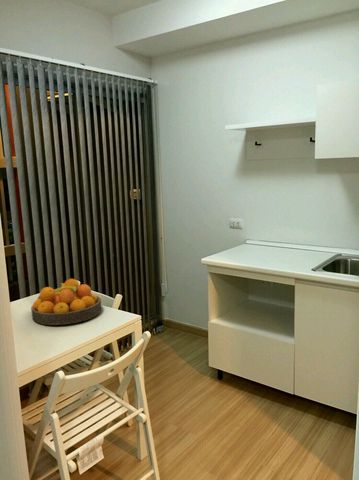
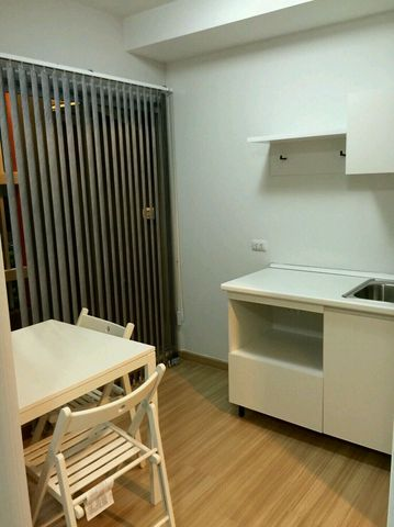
- fruit bowl [30,278,102,326]
